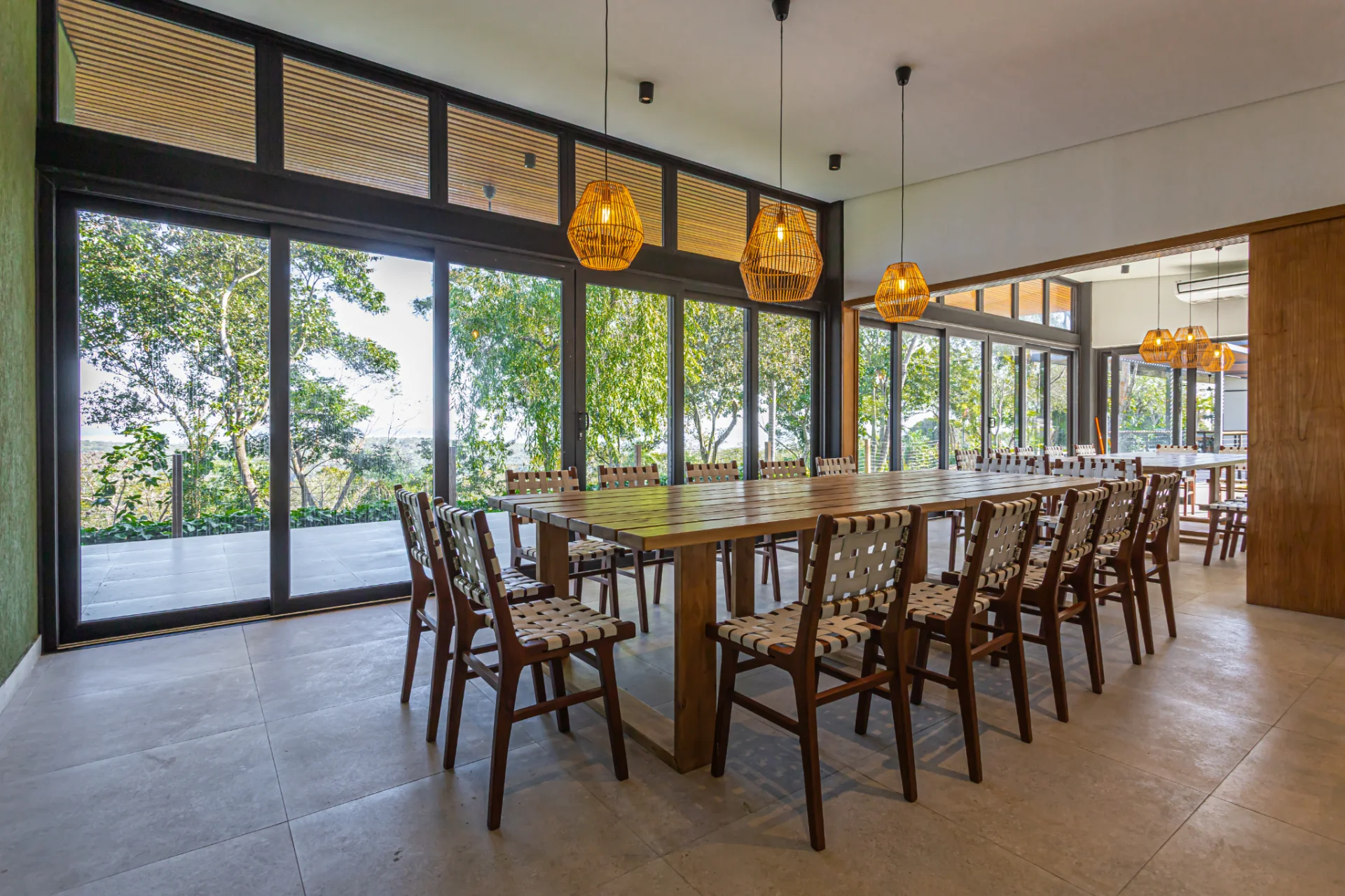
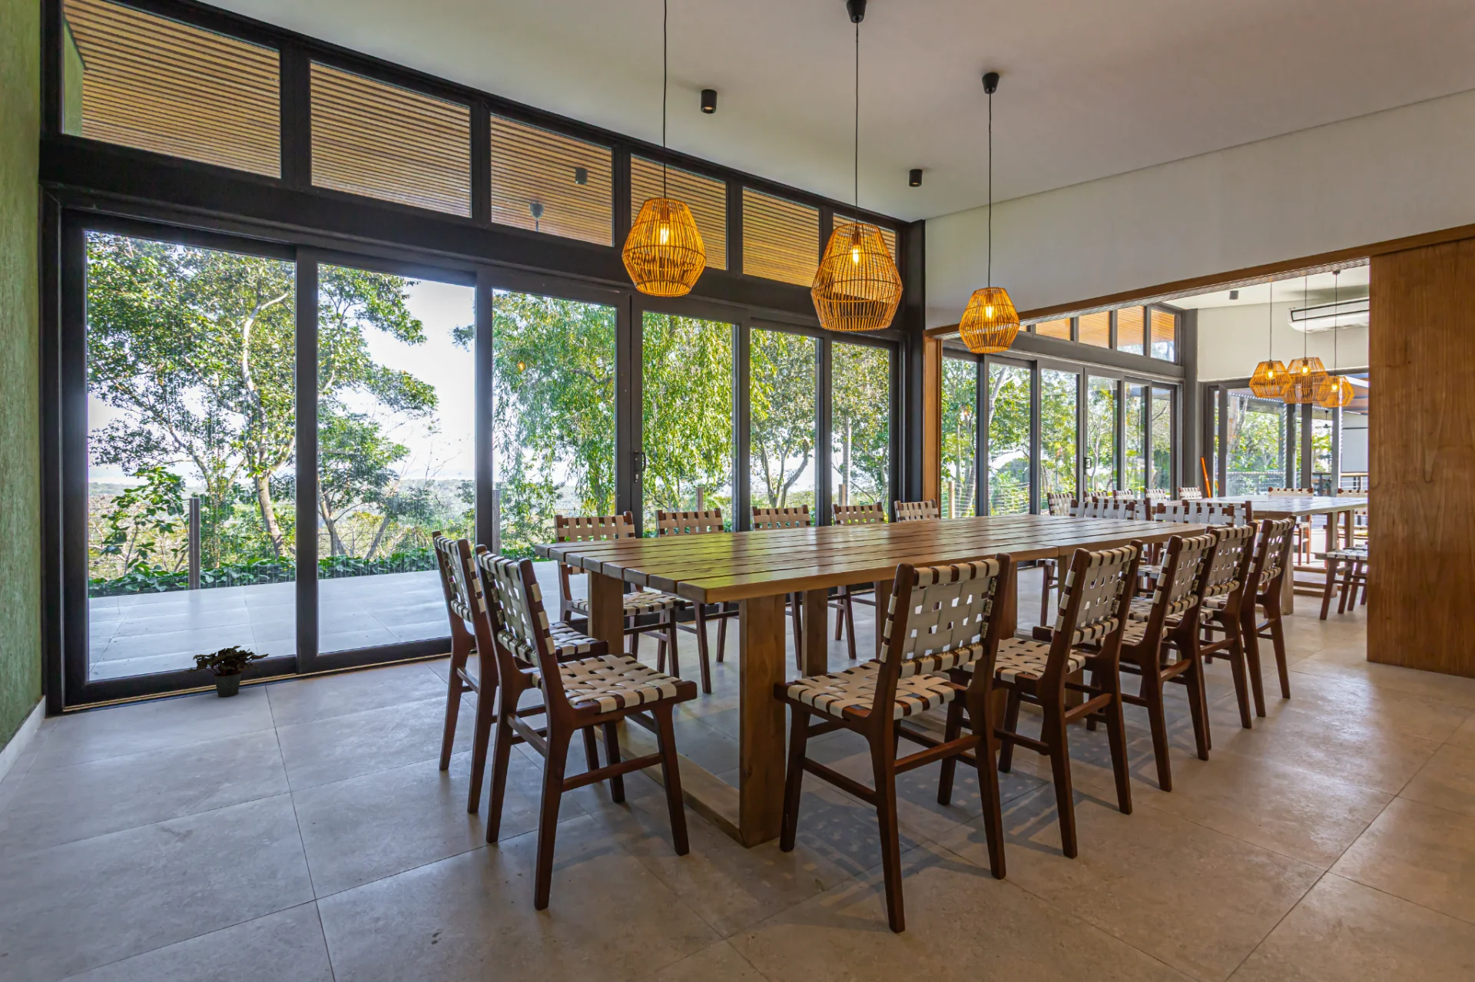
+ potted plant [183,644,270,697]
